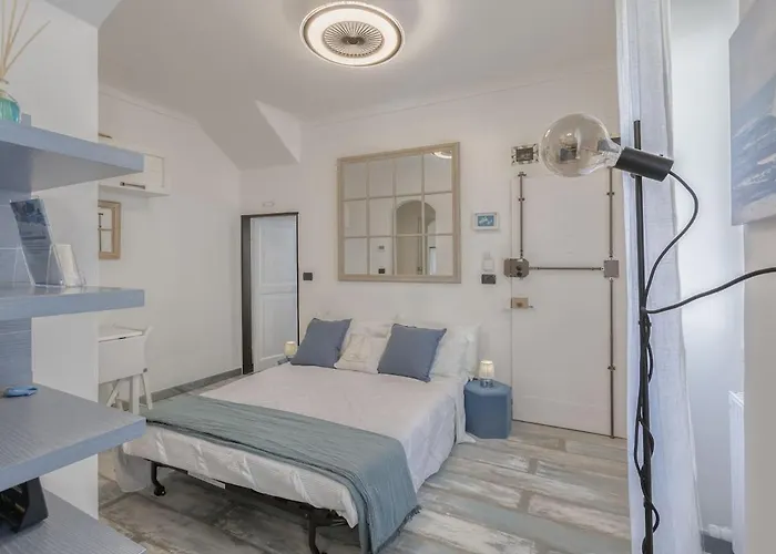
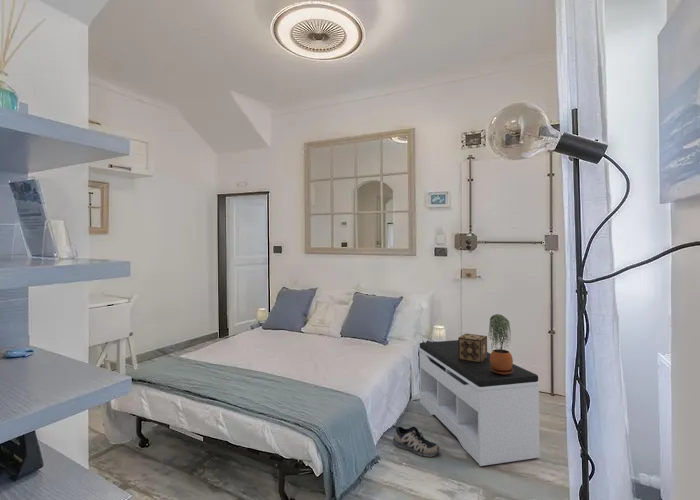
+ bench [418,339,541,467]
+ decorative box [457,332,488,363]
+ shoe [391,424,440,458]
+ potted plant [487,313,514,375]
